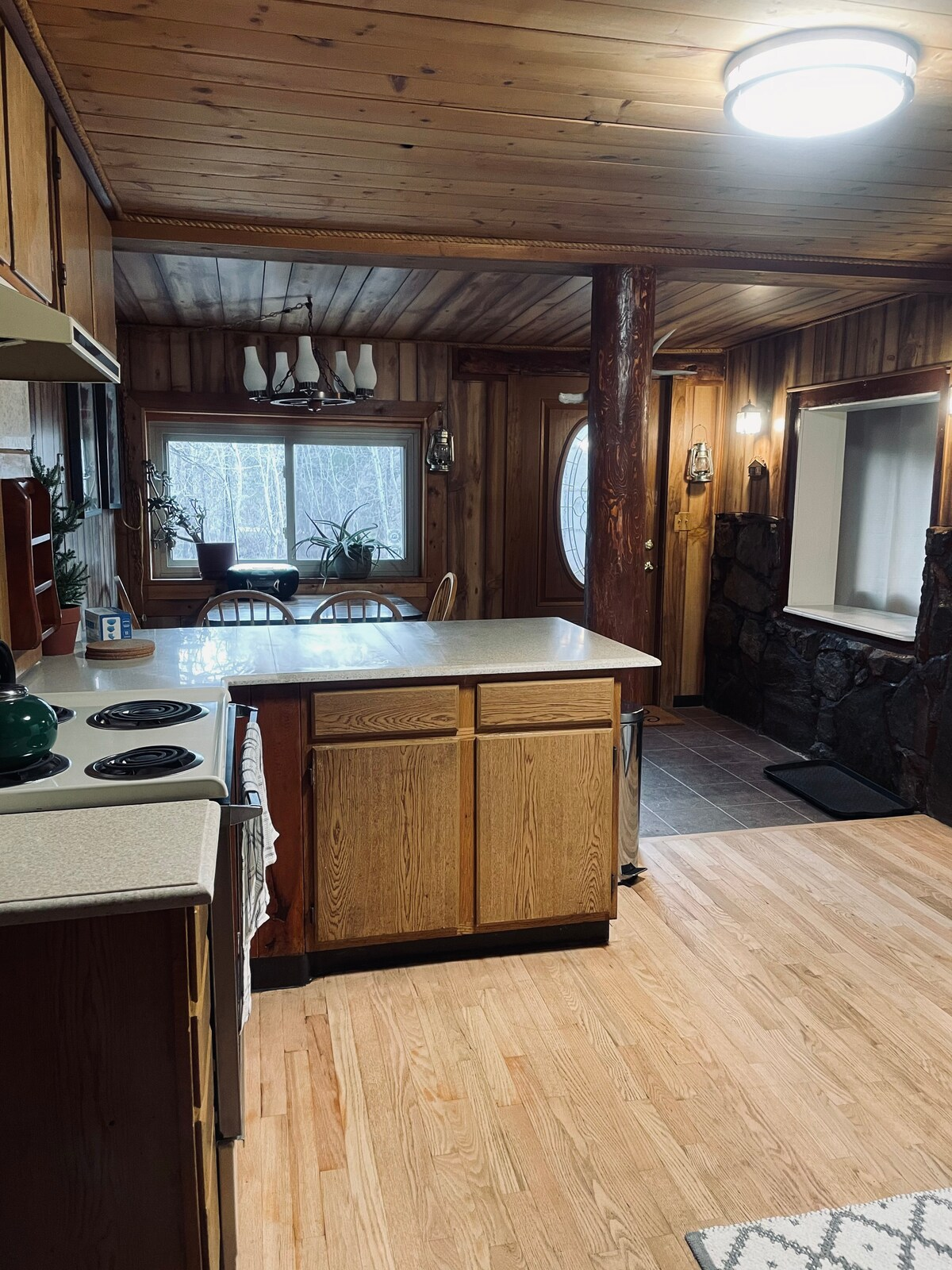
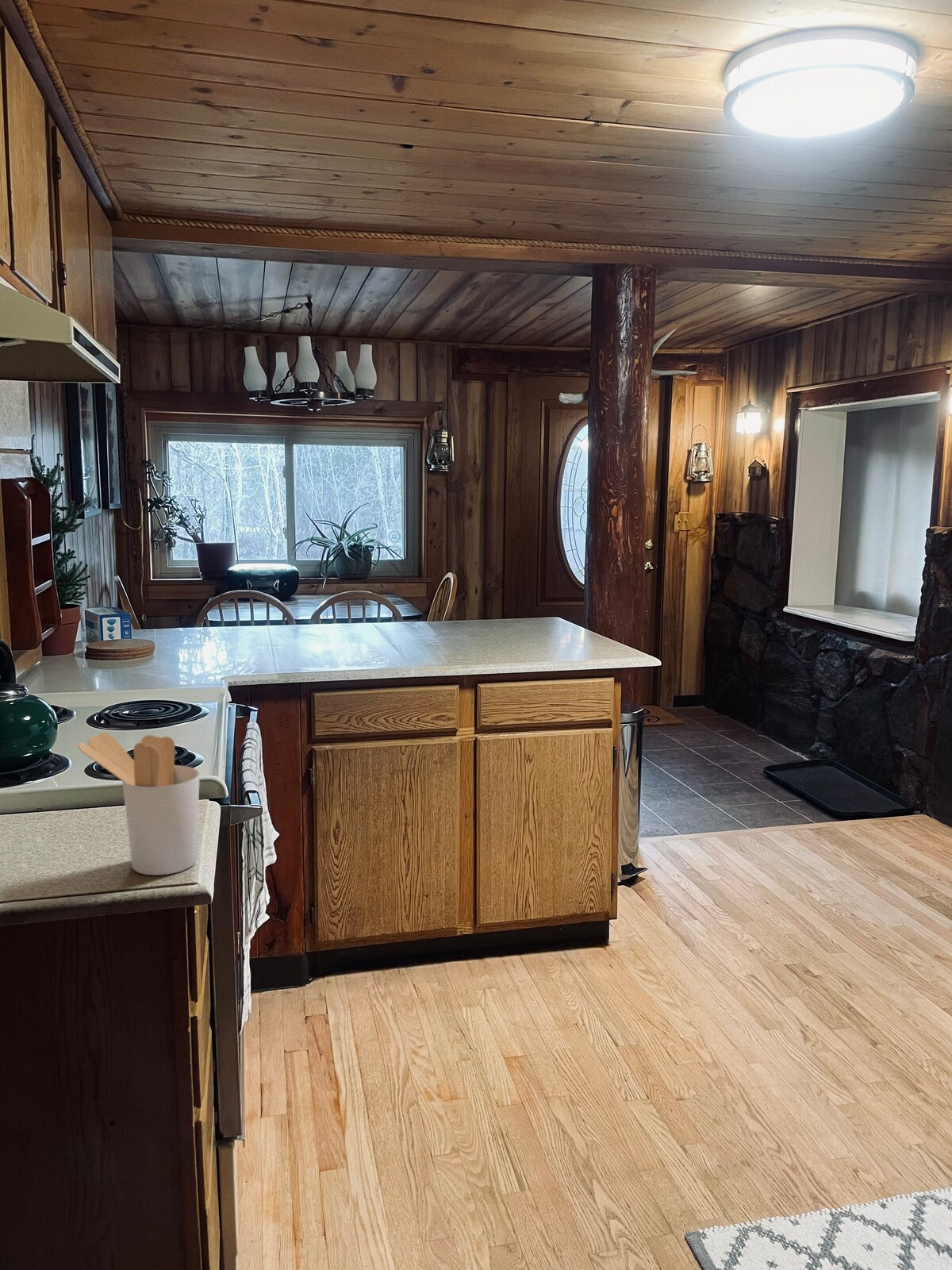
+ utensil holder [77,732,201,876]
